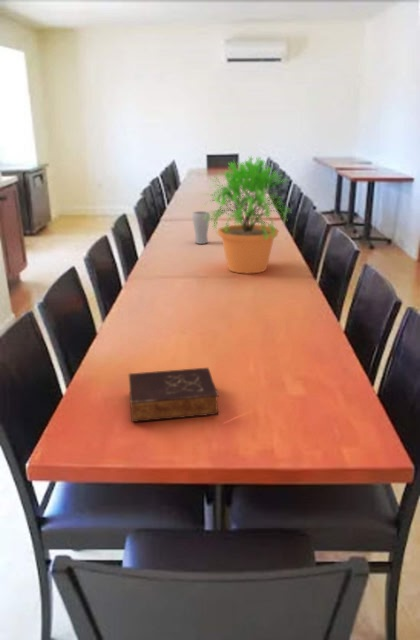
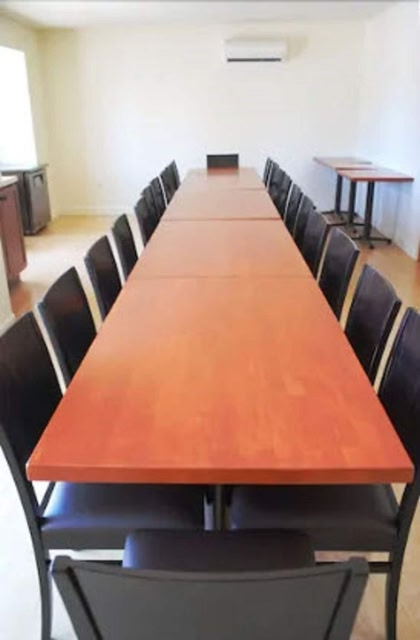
- potted plant [199,154,293,275]
- book [128,367,220,423]
- drinking glass [191,210,211,245]
